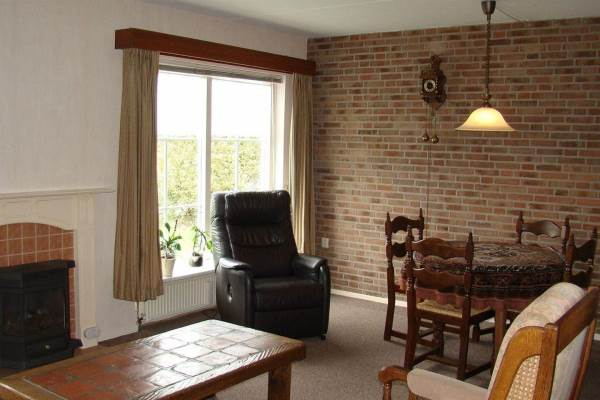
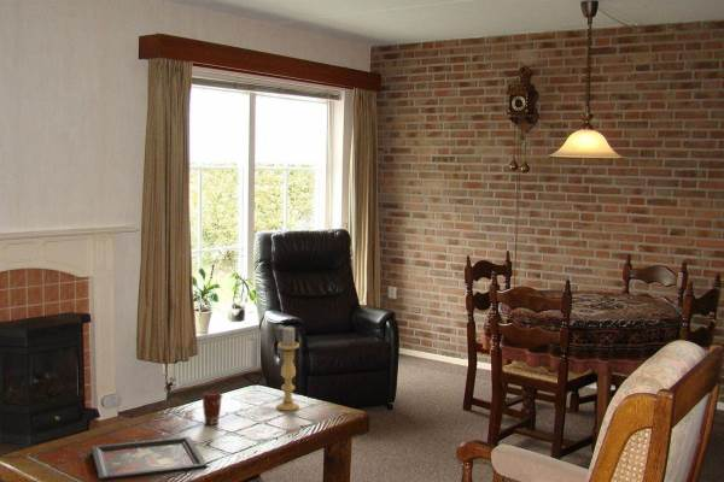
+ decorative tray [91,435,209,482]
+ candle holder [275,325,300,412]
+ coffee cup [200,390,223,425]
